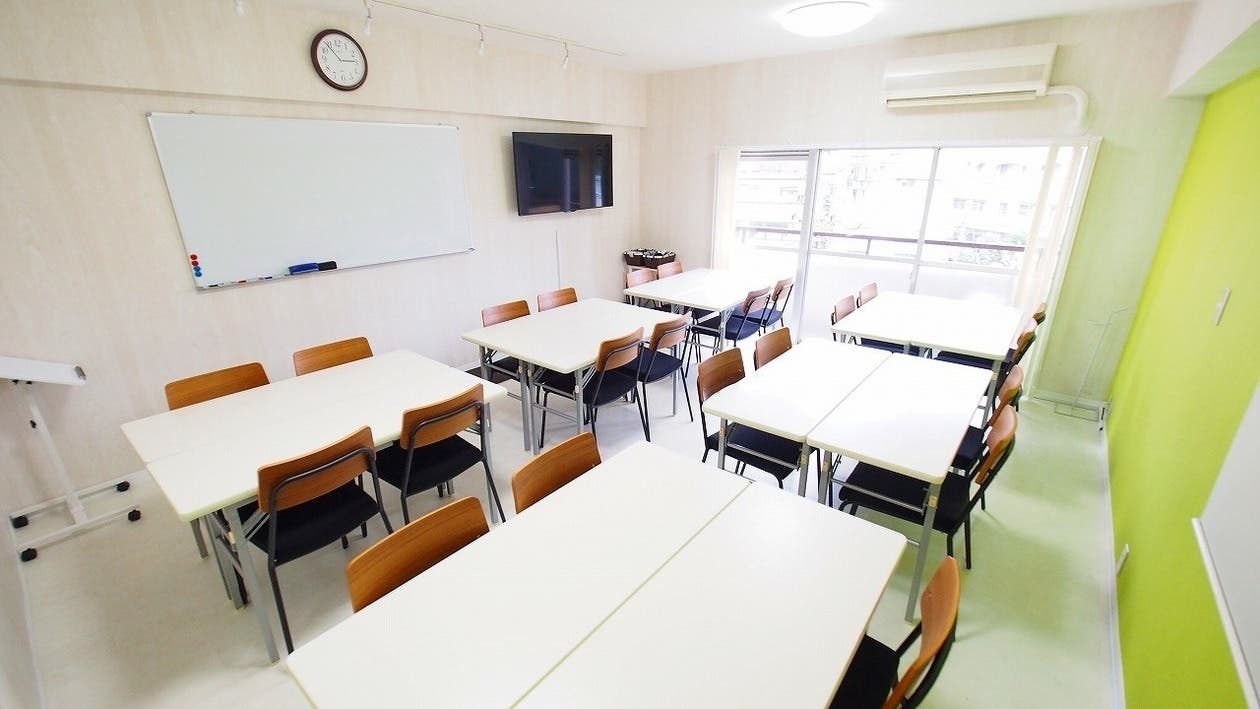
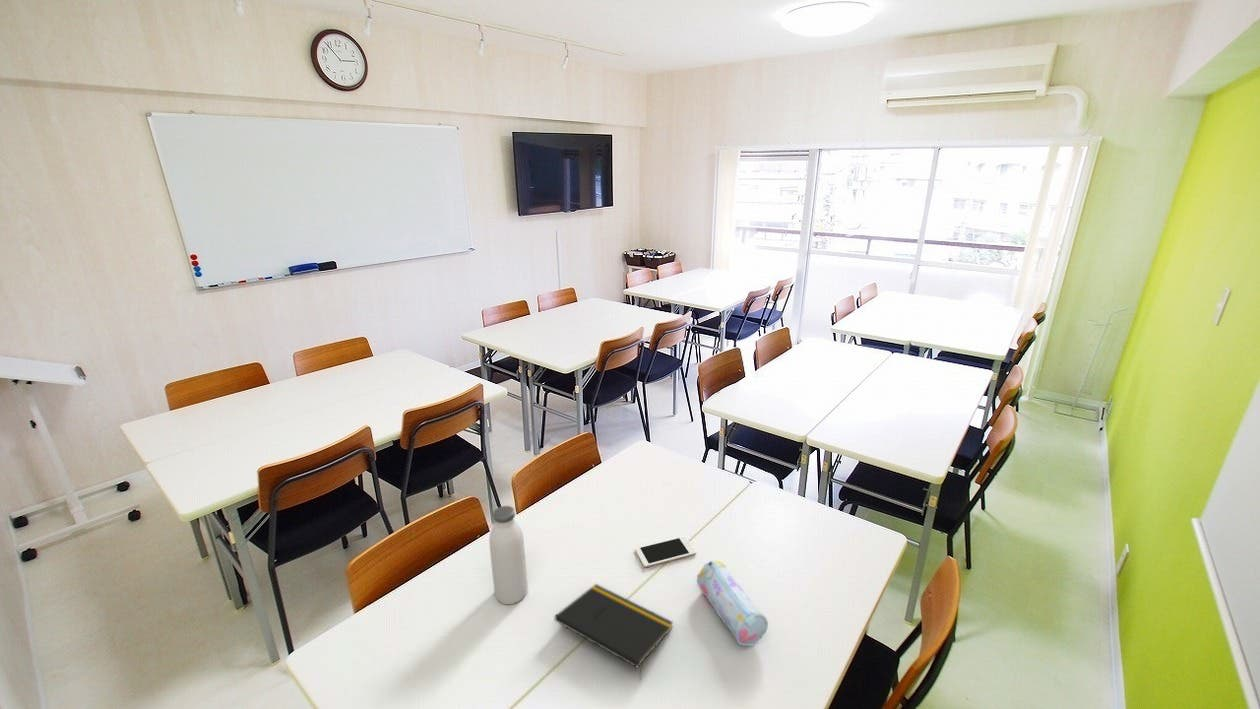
+ notepad [554,583,674,681]
+ cell phone [634,535,697,568]
+ pencil case [696,560,769,647]
+ water bottle [488,505,528,605]
